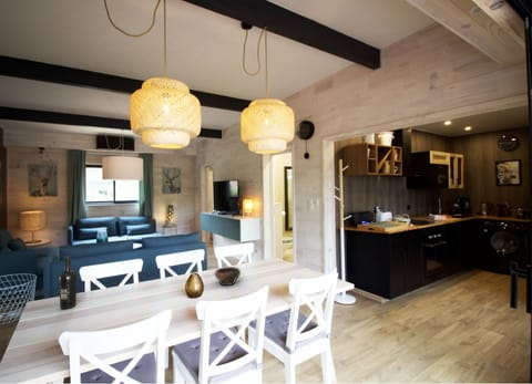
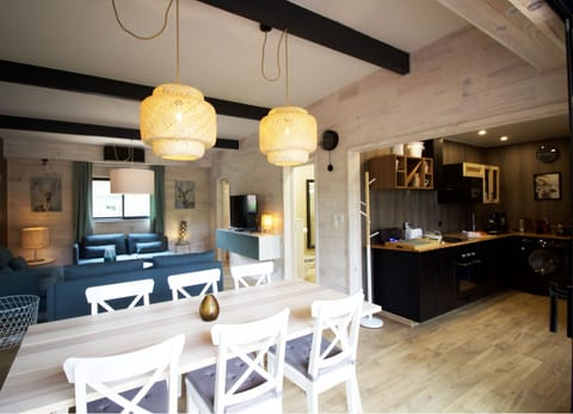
- wine bottle [58,255,78,310]
- bowl [214,266,242,287]
